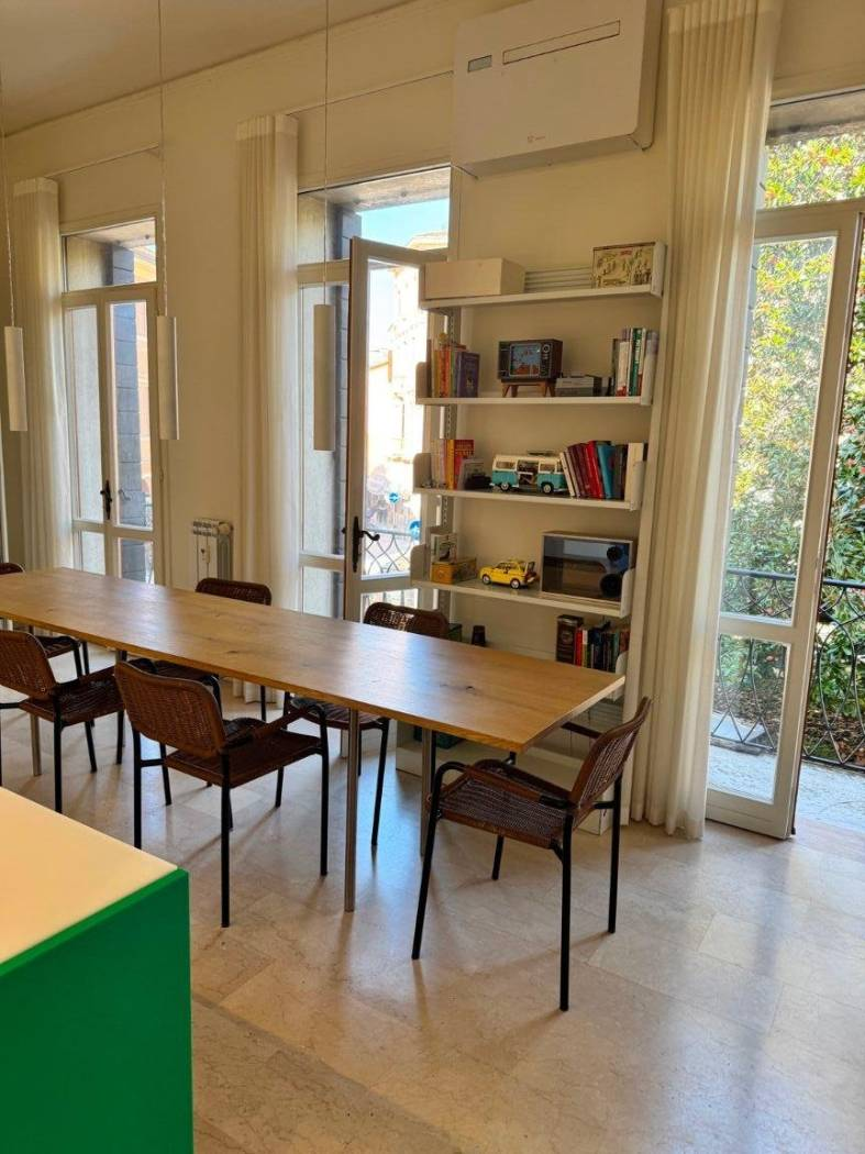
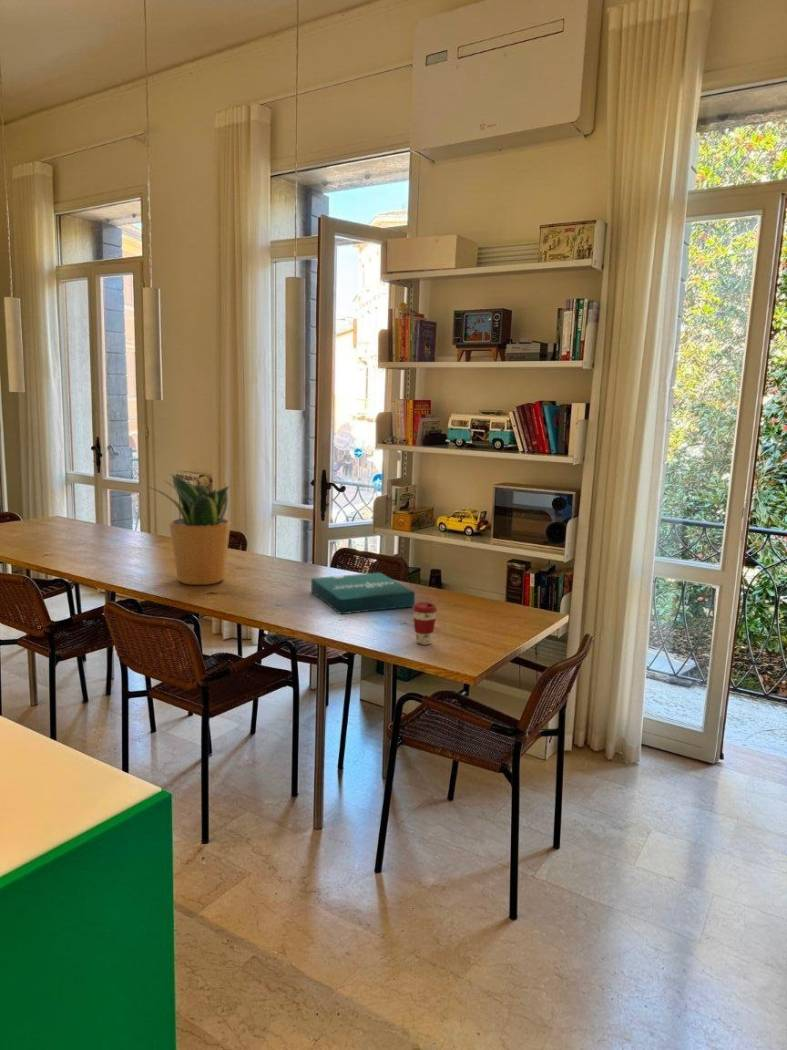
+ pizza box [310,571,416,615]
+ potted plant [148,473,232,586]
+ coffee cup [412,601,438,646]
